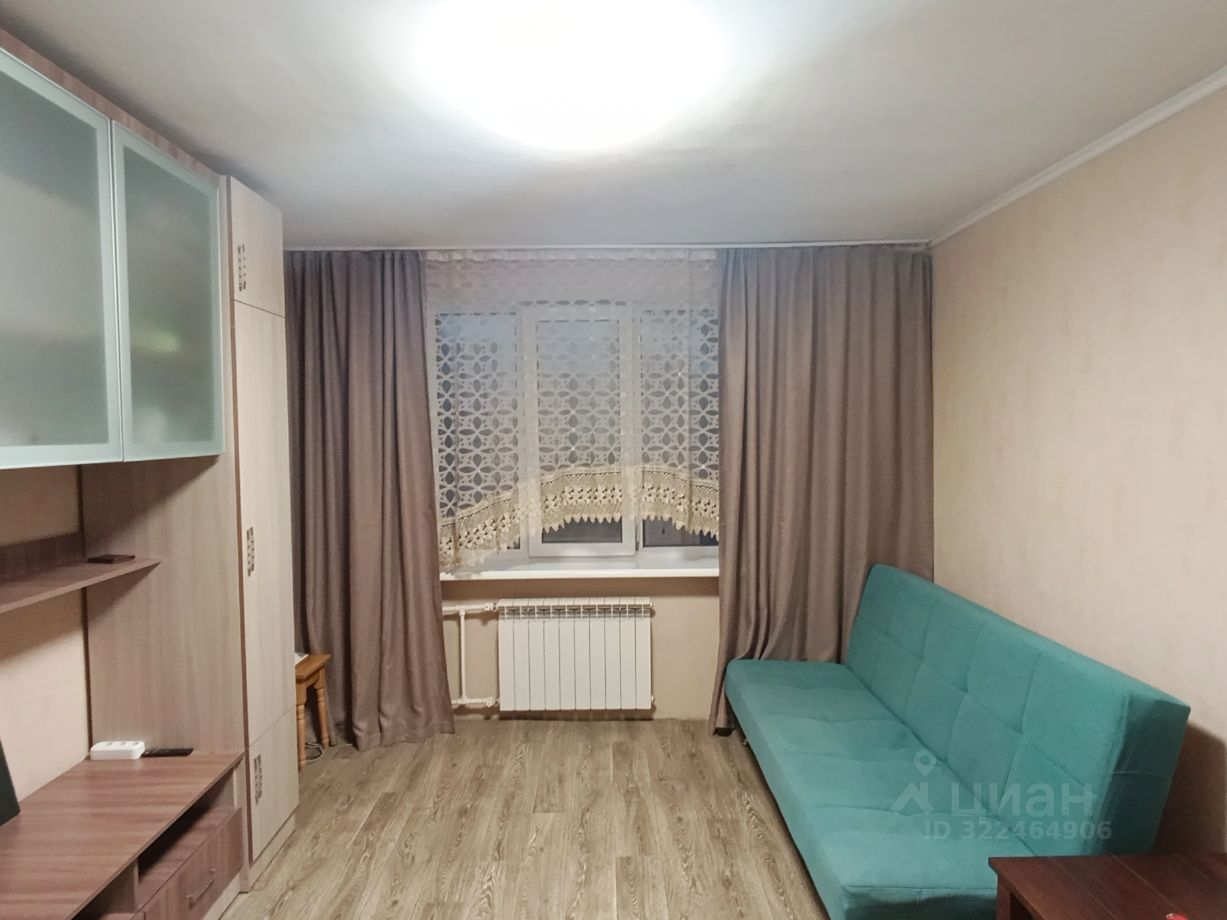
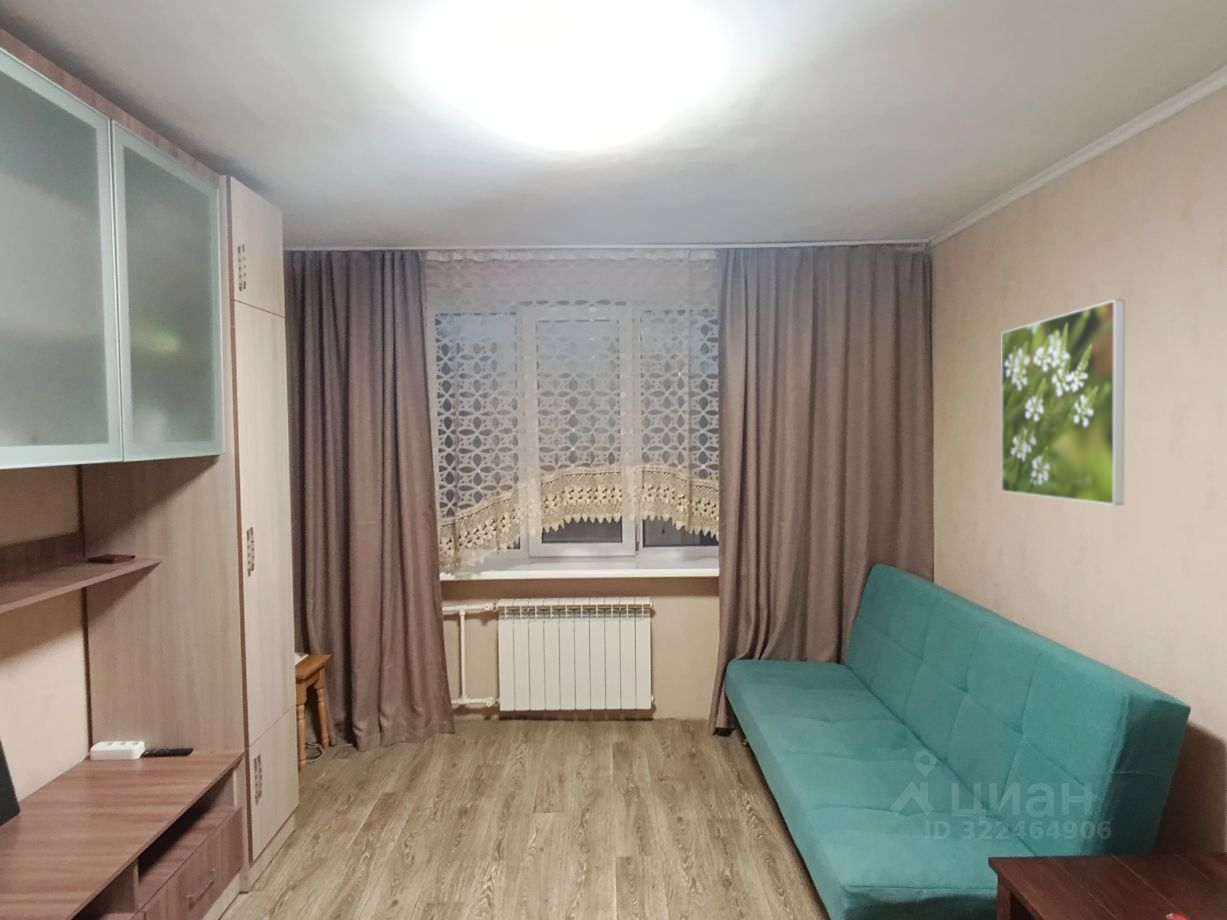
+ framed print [1000,298,1126,506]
